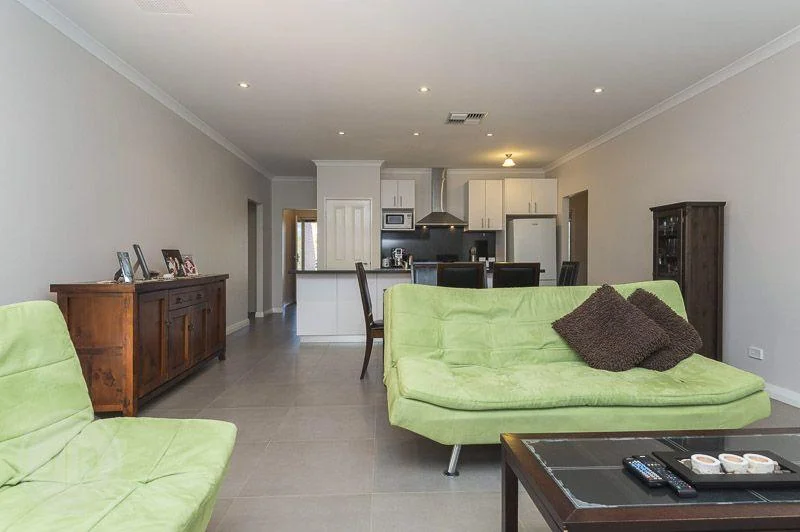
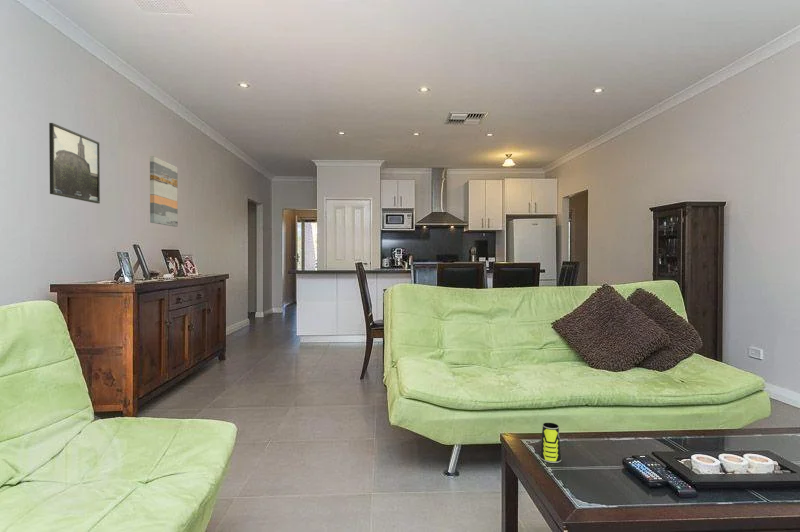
+ wall art [149,155,179,228]
+ cup [539,422,562,464]
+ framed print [48,122,101,204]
